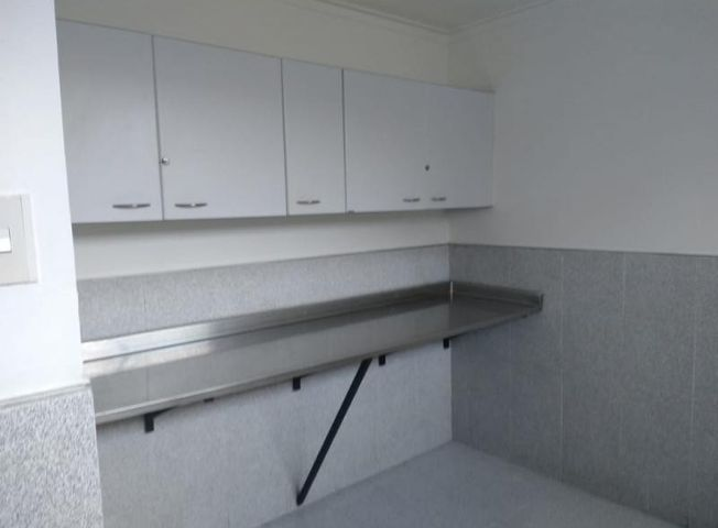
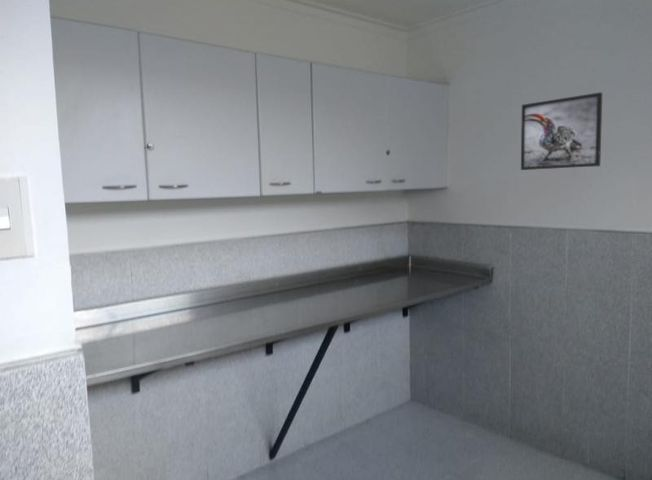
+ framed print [520,91,603,171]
